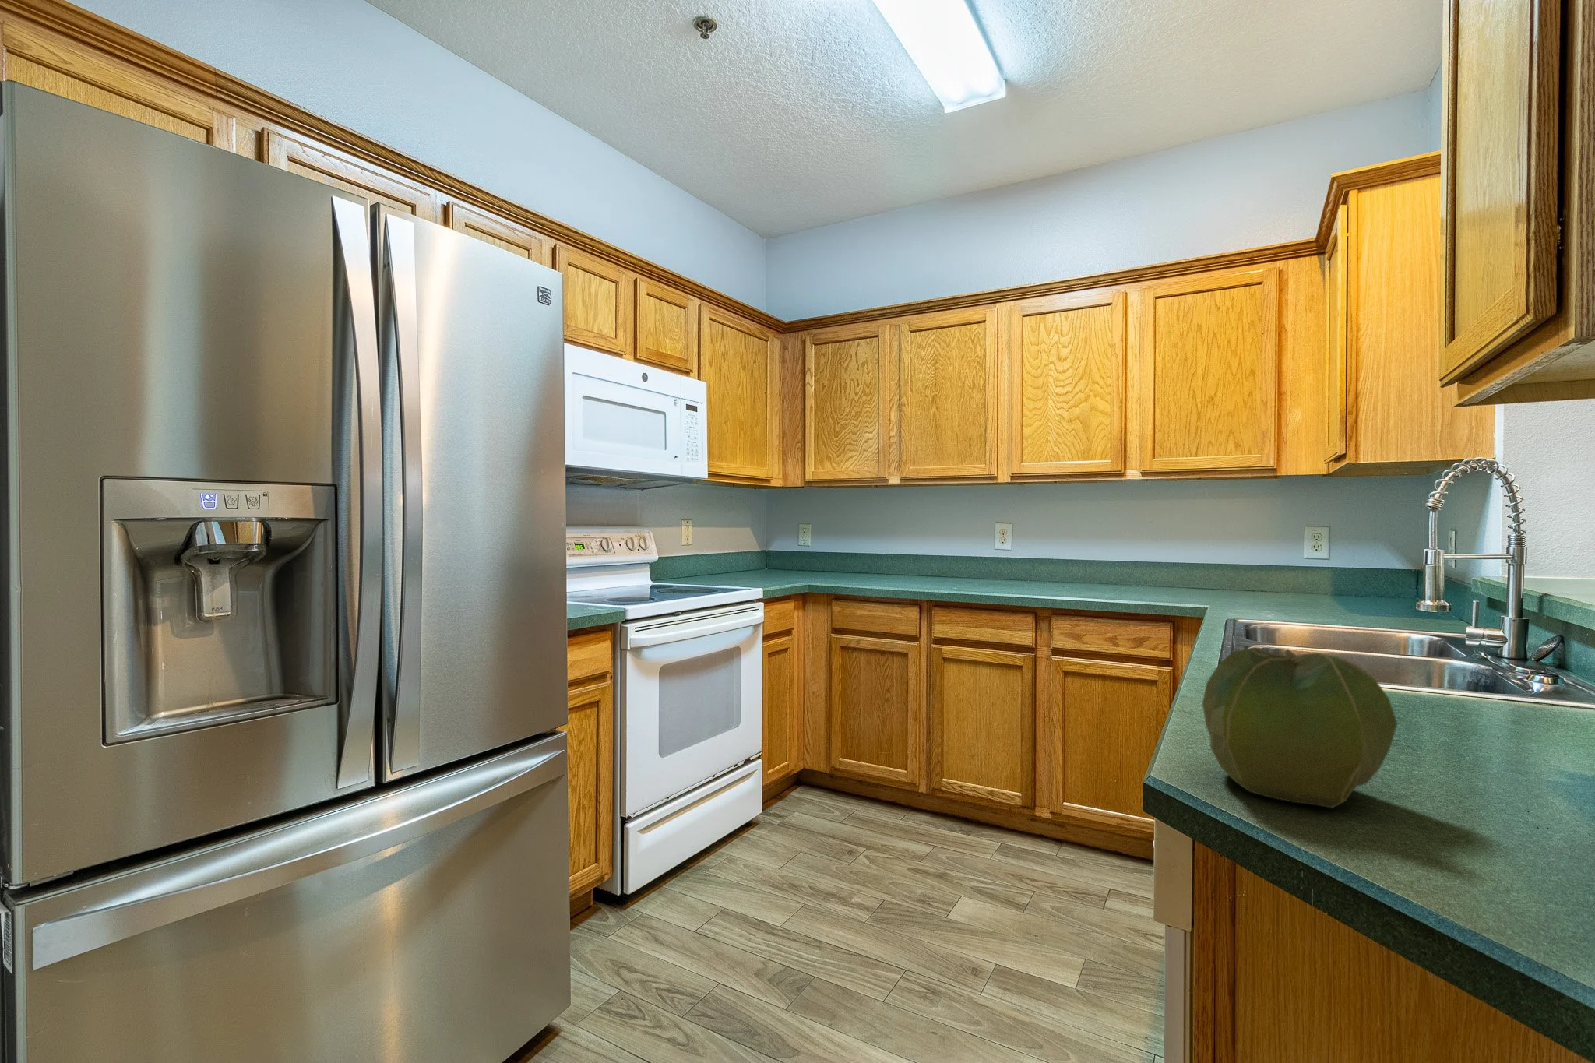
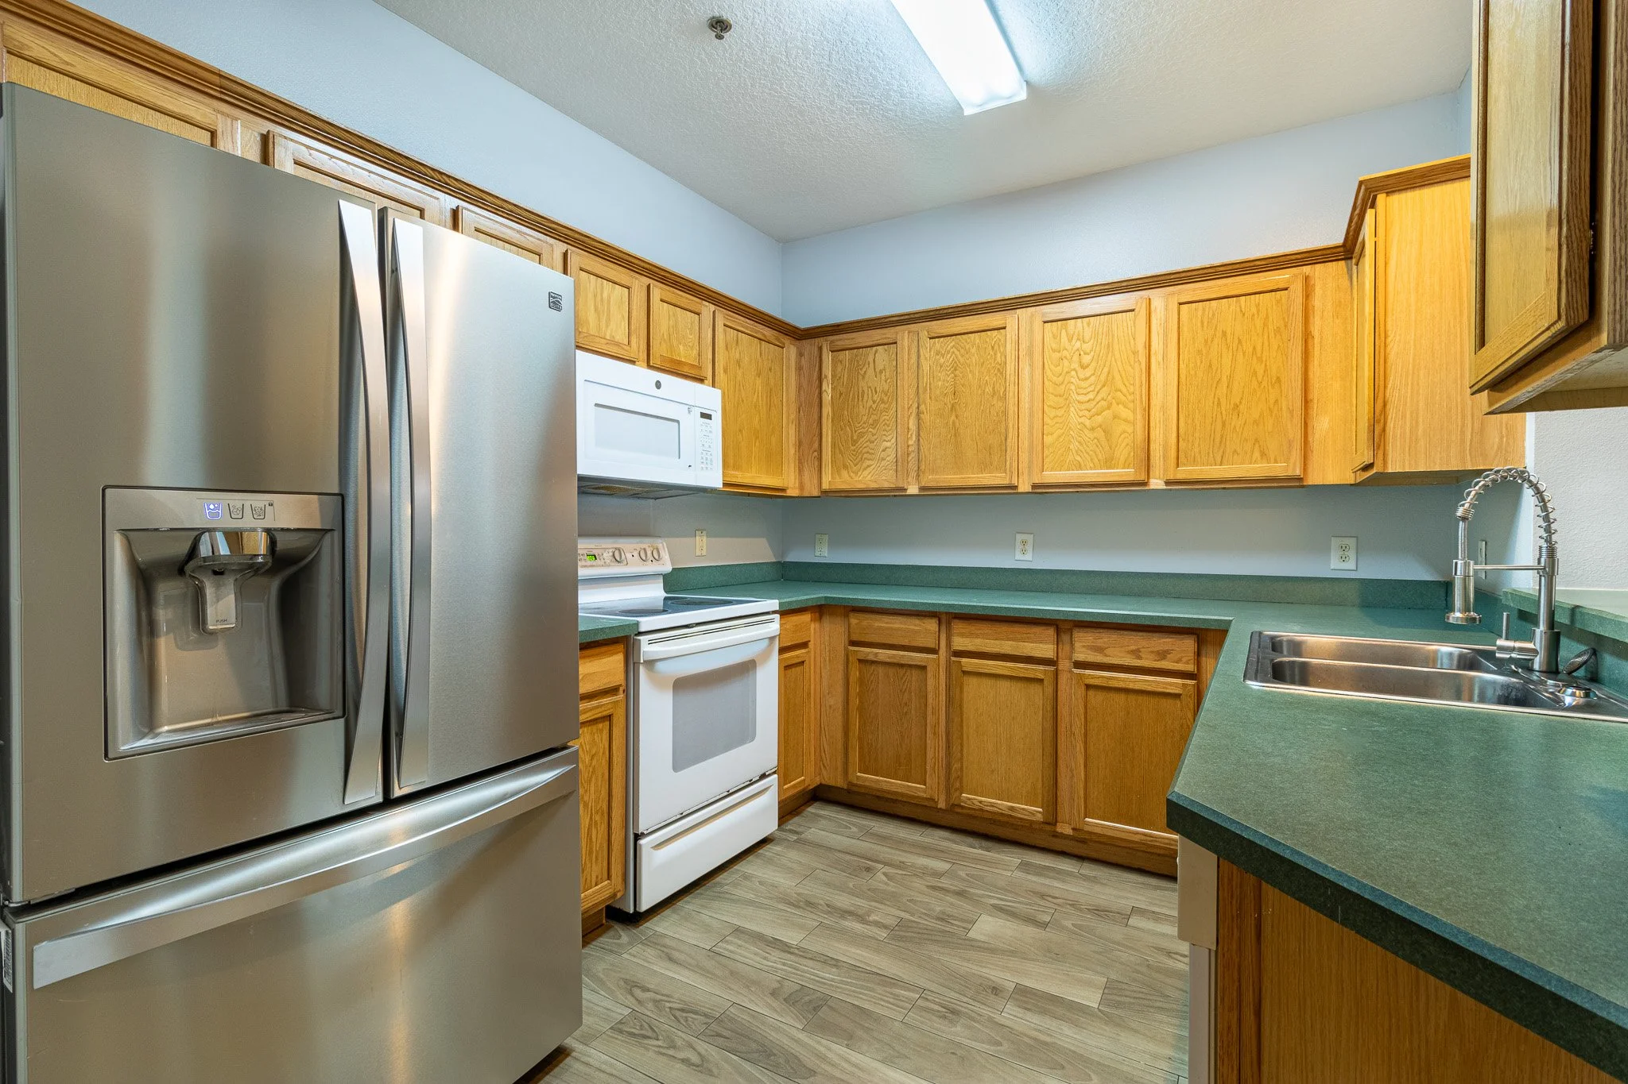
- cabbage [1201,647,1398,809]
